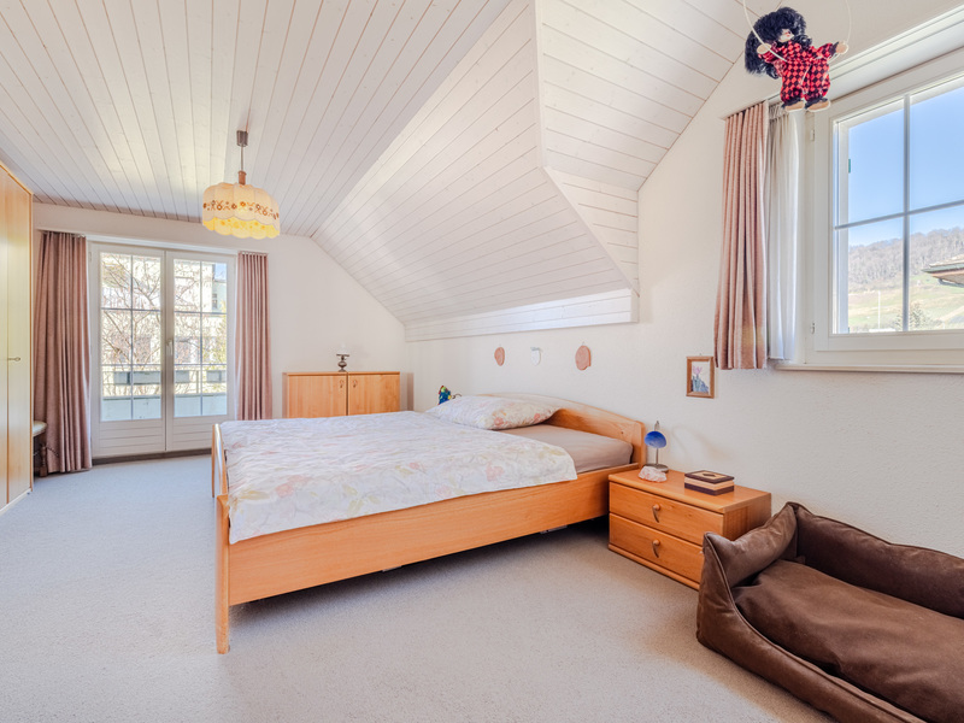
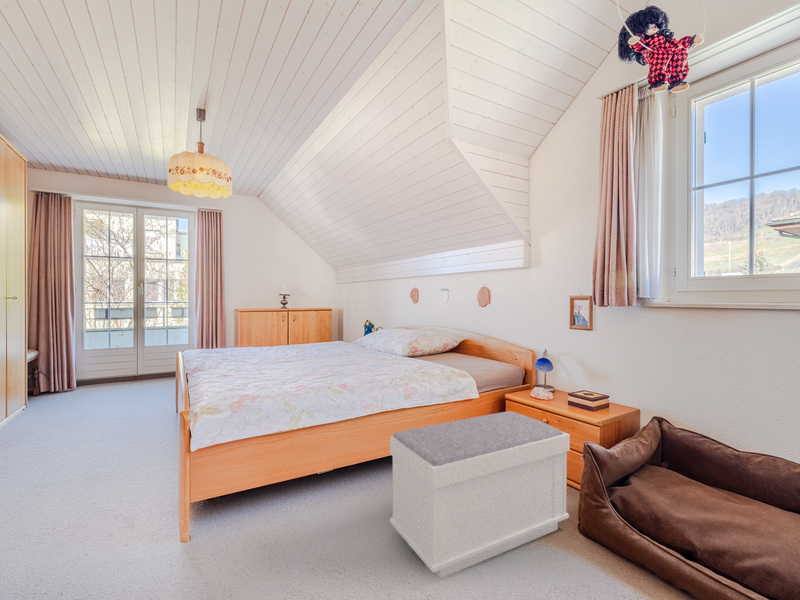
+ bench [389,410,571,579]
